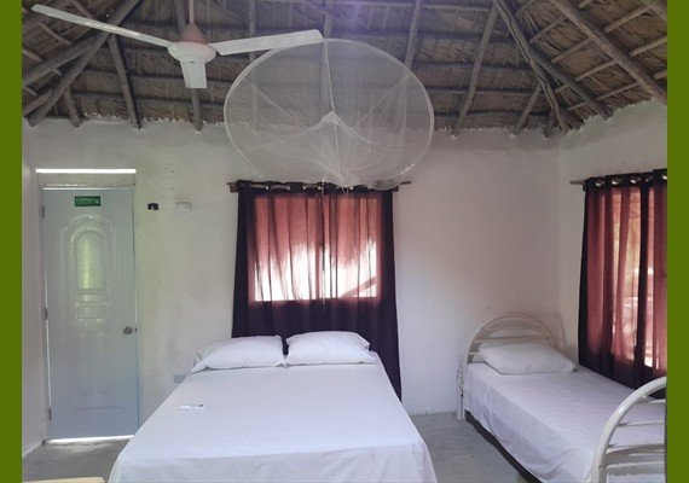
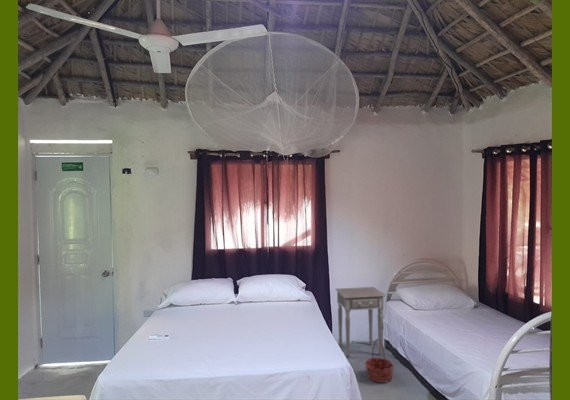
+ side table [334,286,387,359]
+ basket [364,338,395,384]
